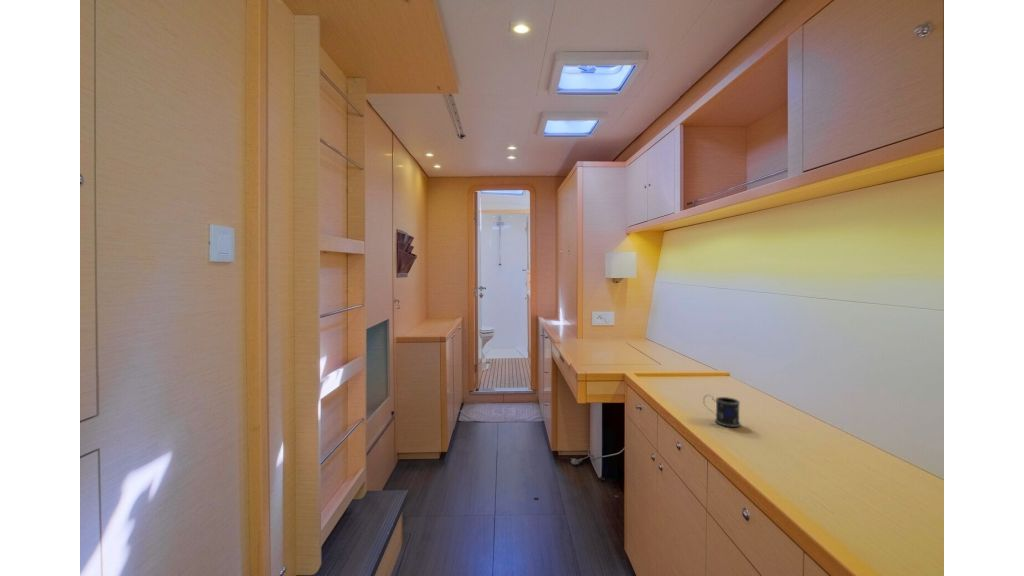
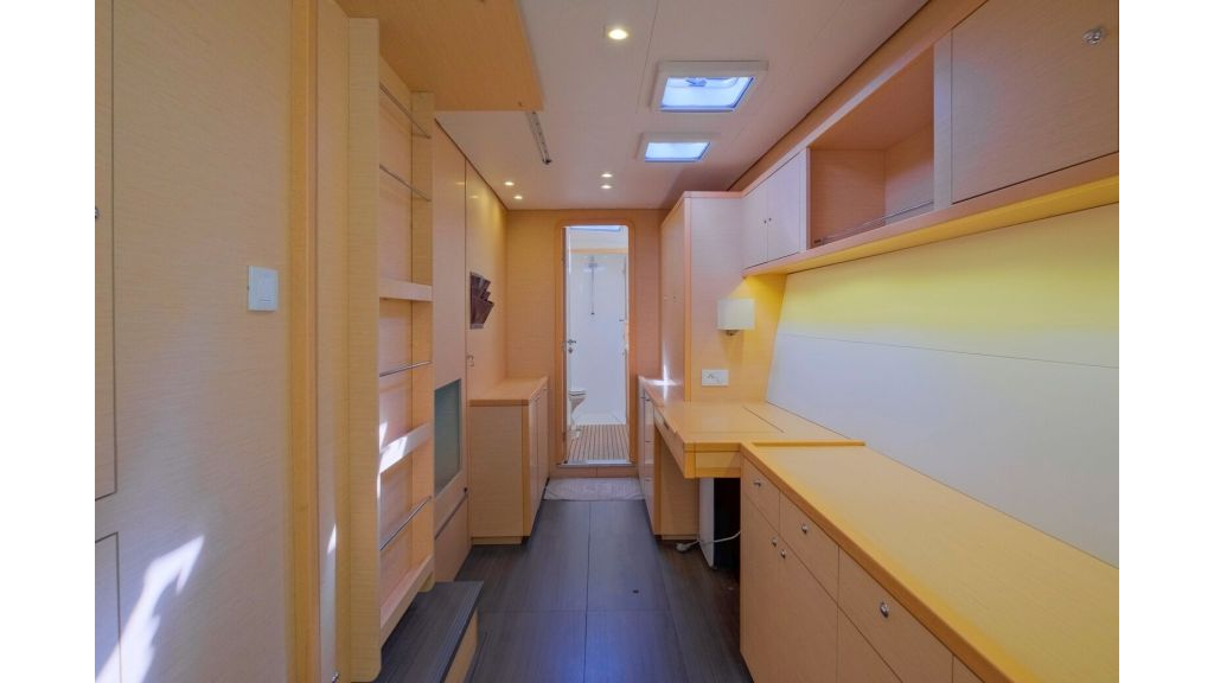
- mug [702,394,742,428]
